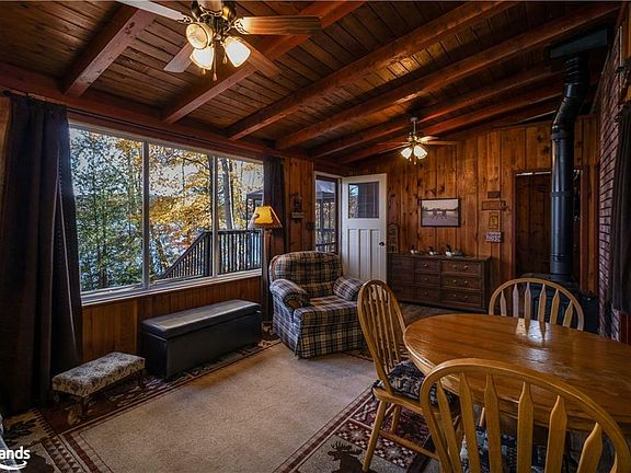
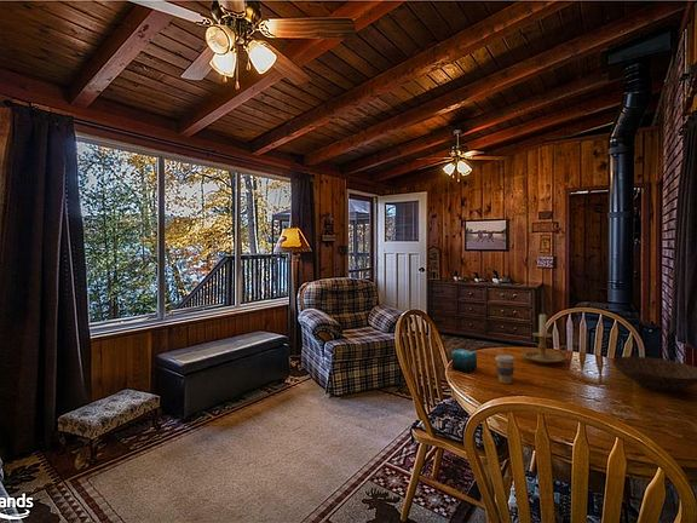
+ candle [450,347,478,374]
+ candle holder [520,311,569,364]
+ coffee cup [494,354,517,385]
+ wooden bowl [611,356,697,393]
